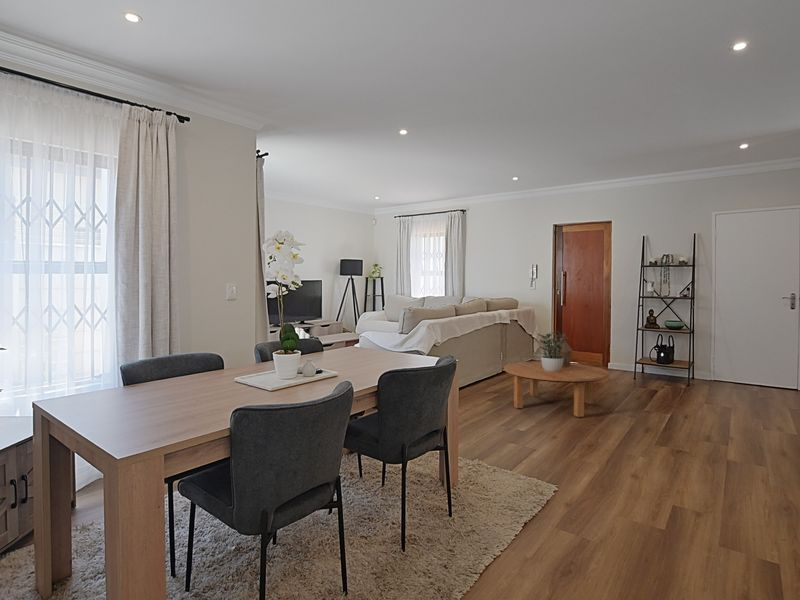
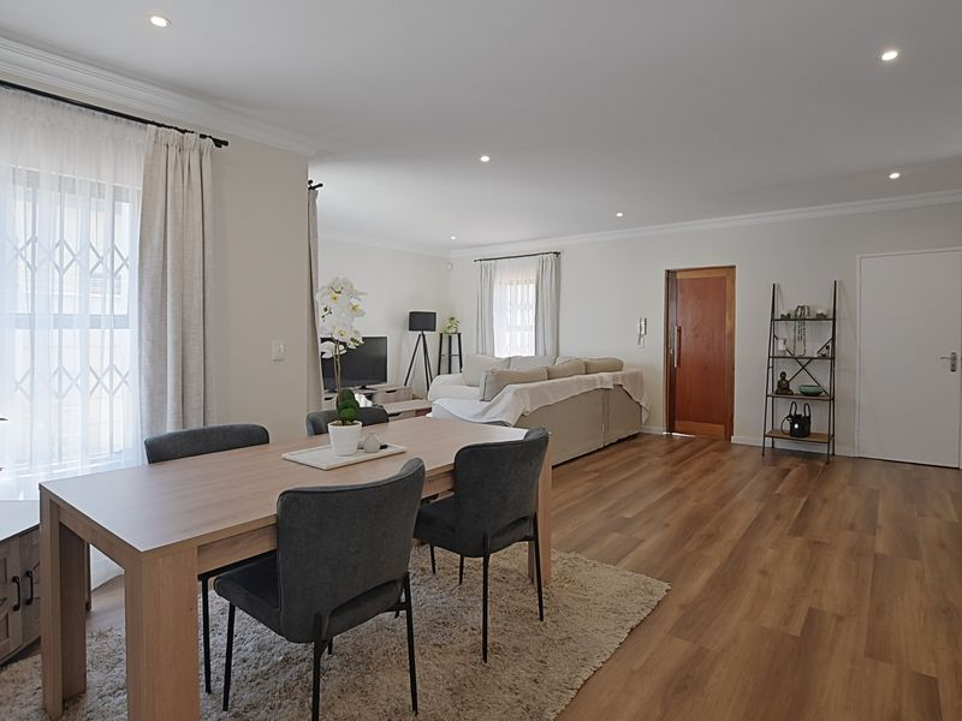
- potted plant [537,330,569,372]
- hut [550,335,573,366]
- coffee table [503,360,611,418]
